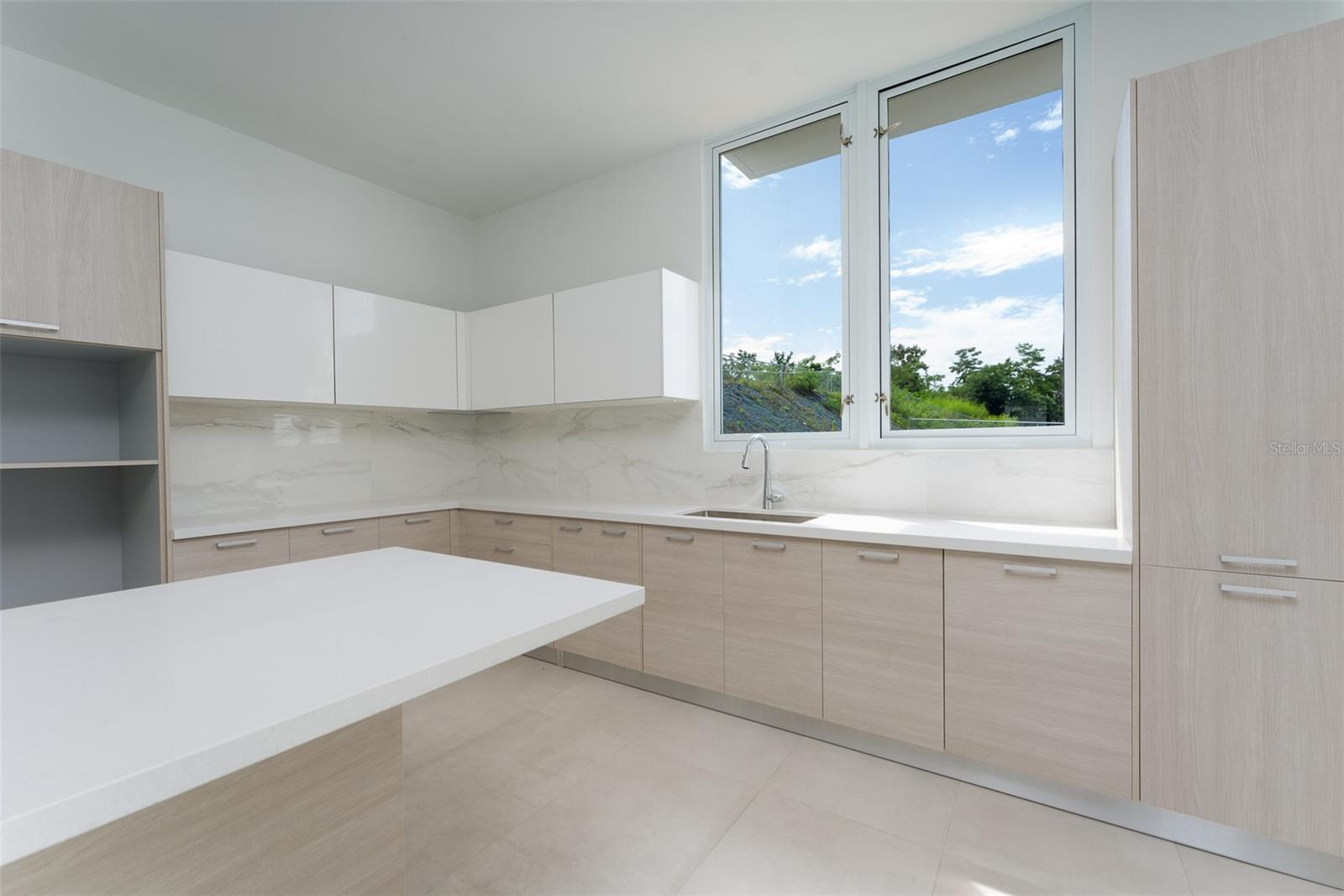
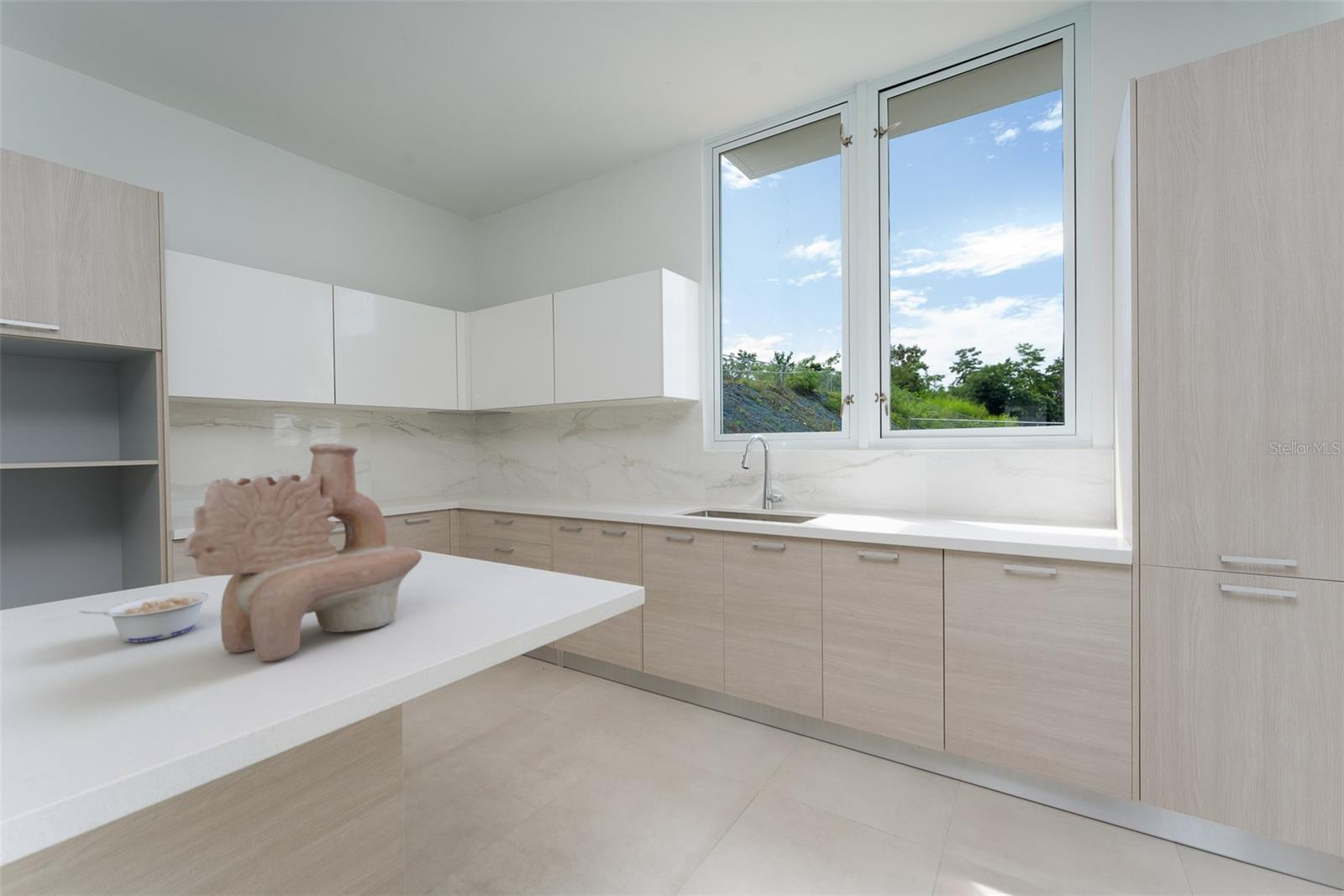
+ decorative vase [183,443,423,662]
+ legume [78,591,211,643]
